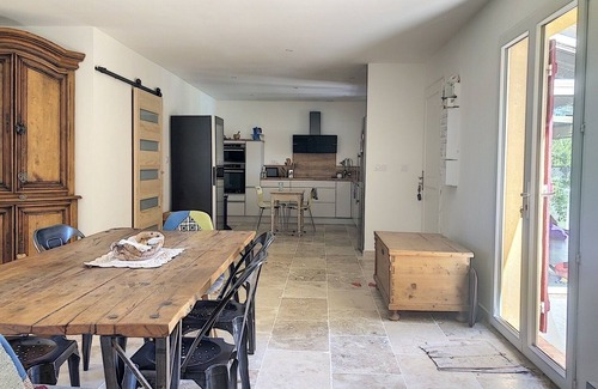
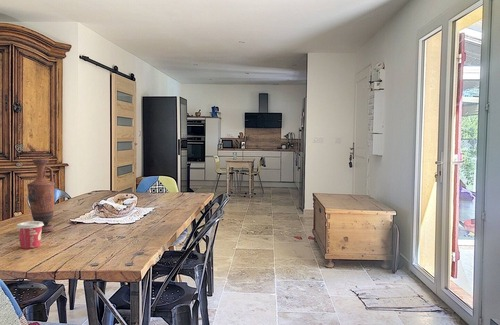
+ vase [26,158,56,233]
+ cup [15,220,44,250]
